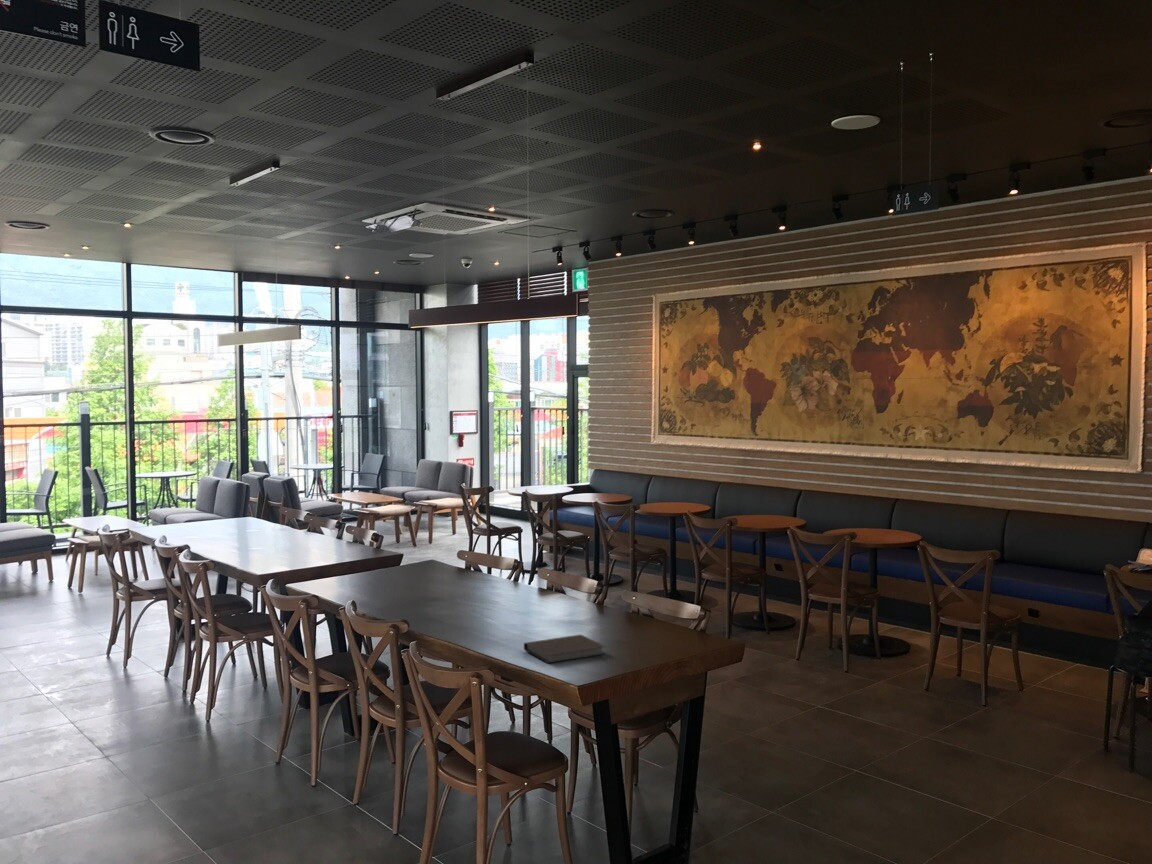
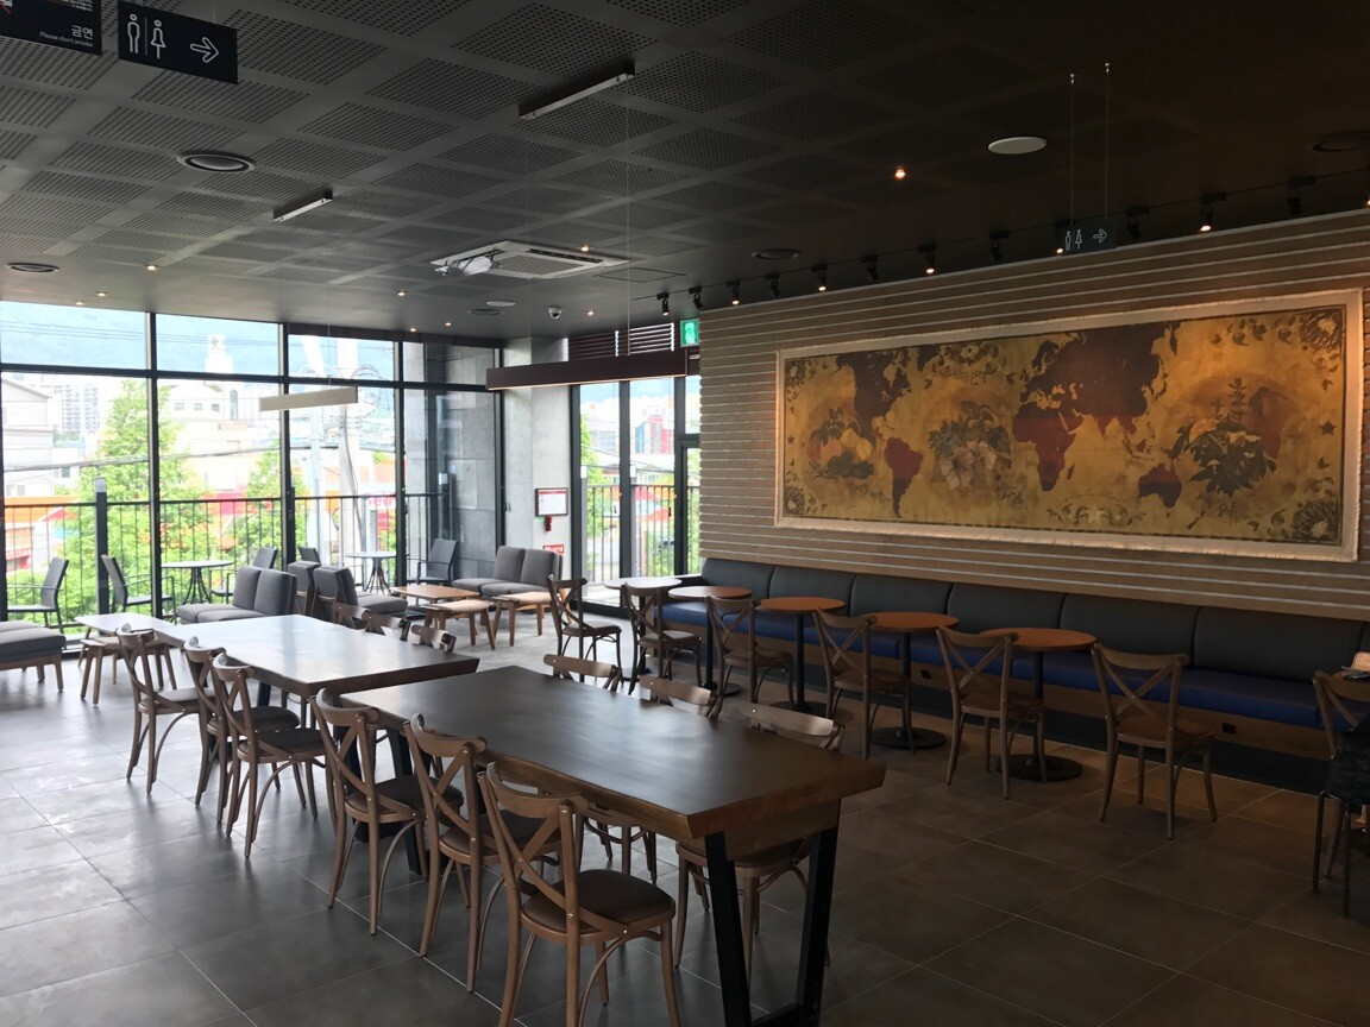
- notebook [523,634,607,665]
